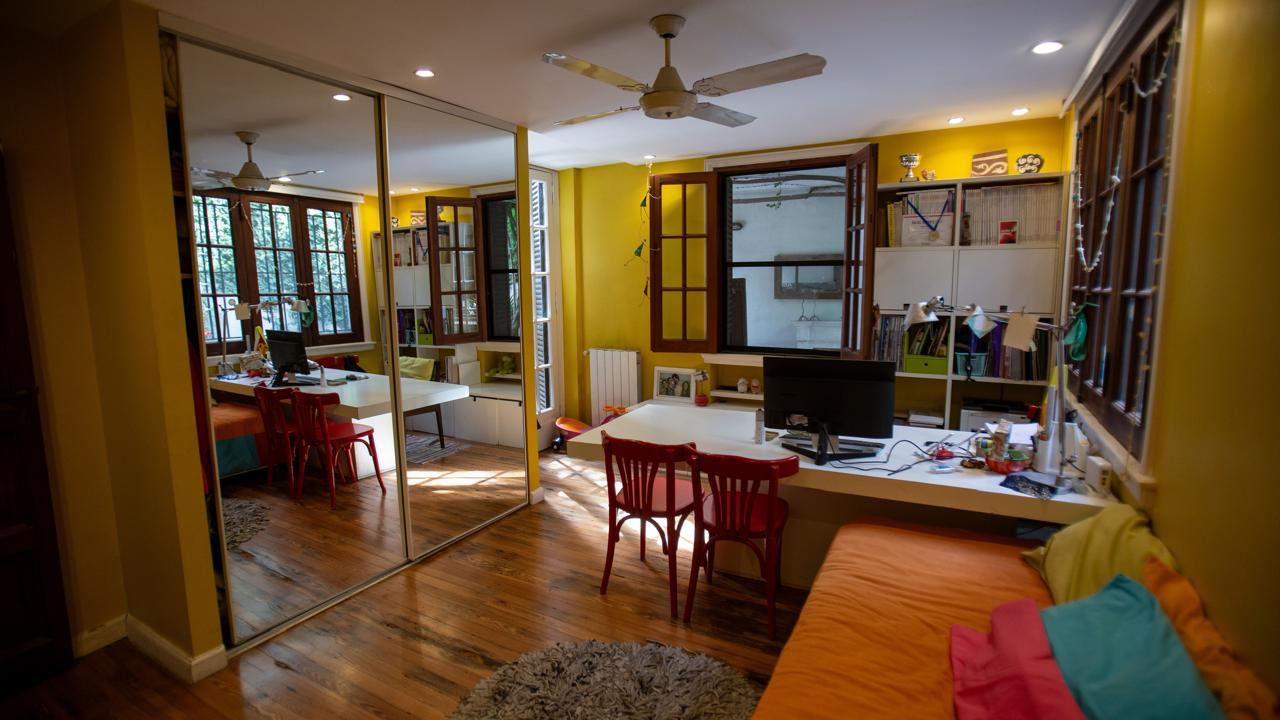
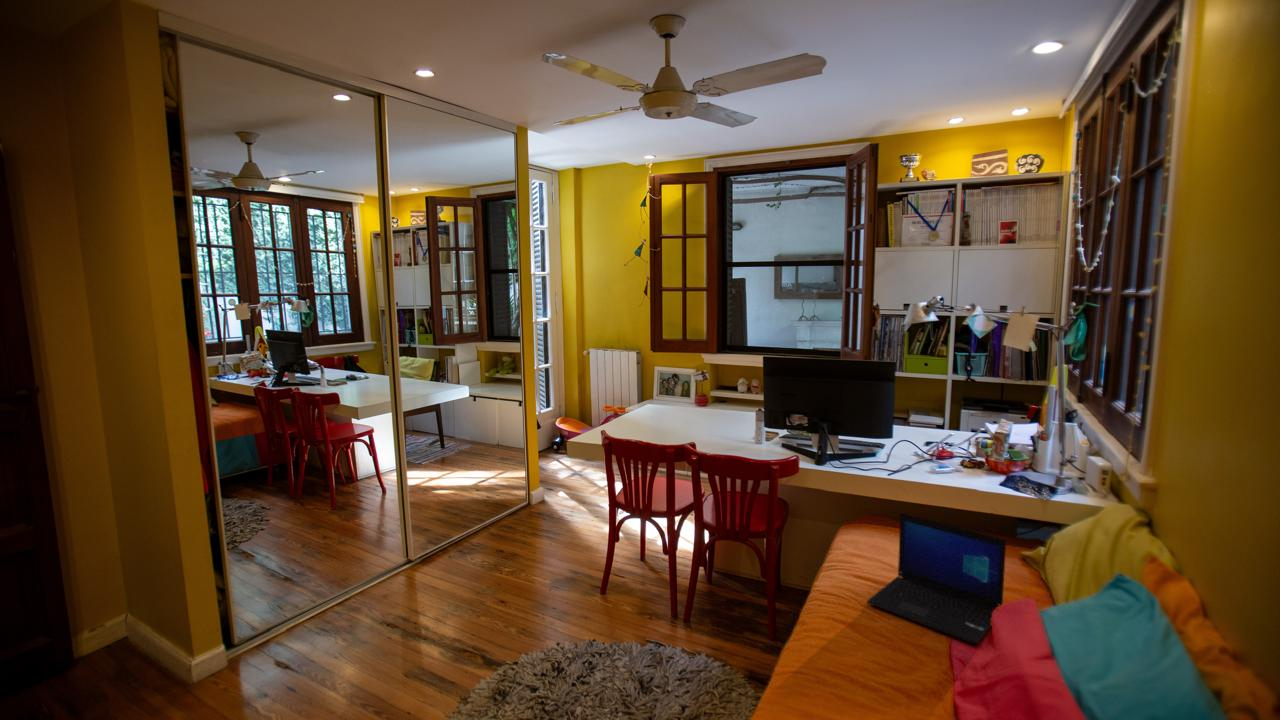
+ laptop [866,512,1007,646]
